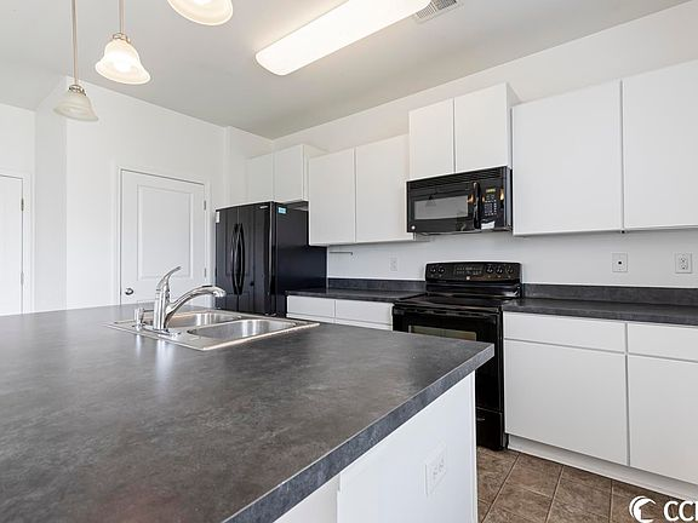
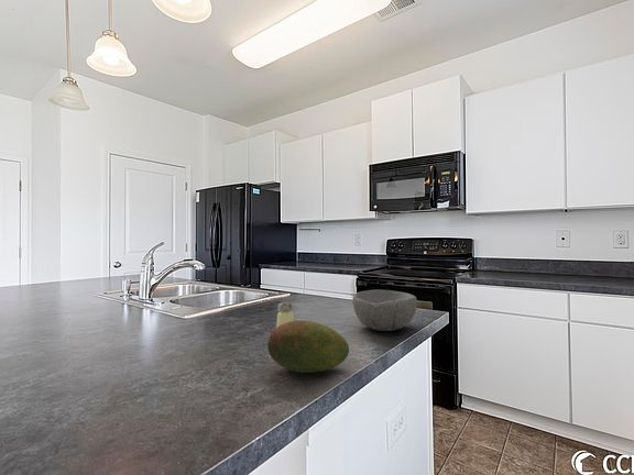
+ fruit [266,319,350,374]
+ saltshaker [275,301,295,328]
+ bowl [352,289,418,332]
